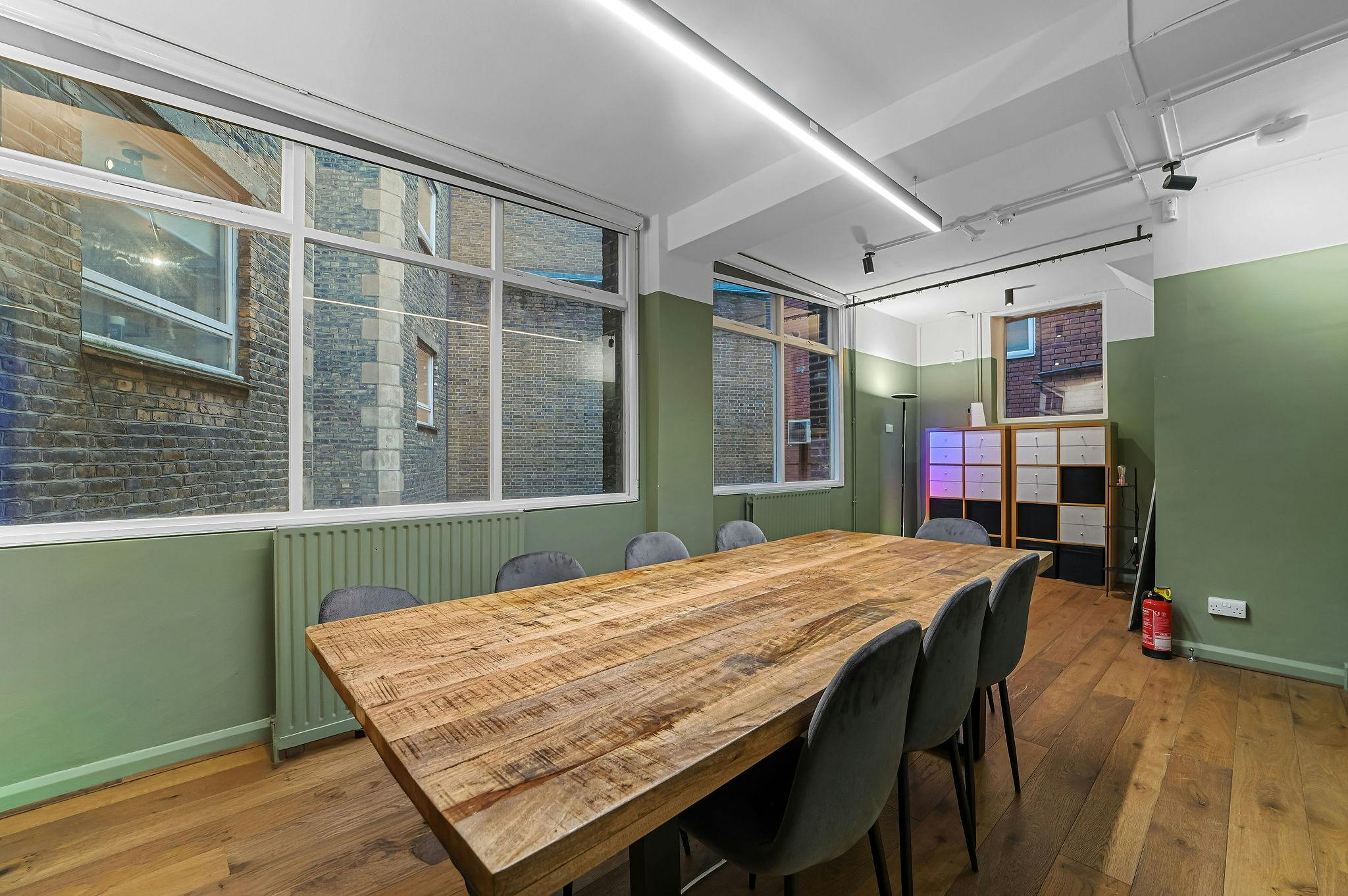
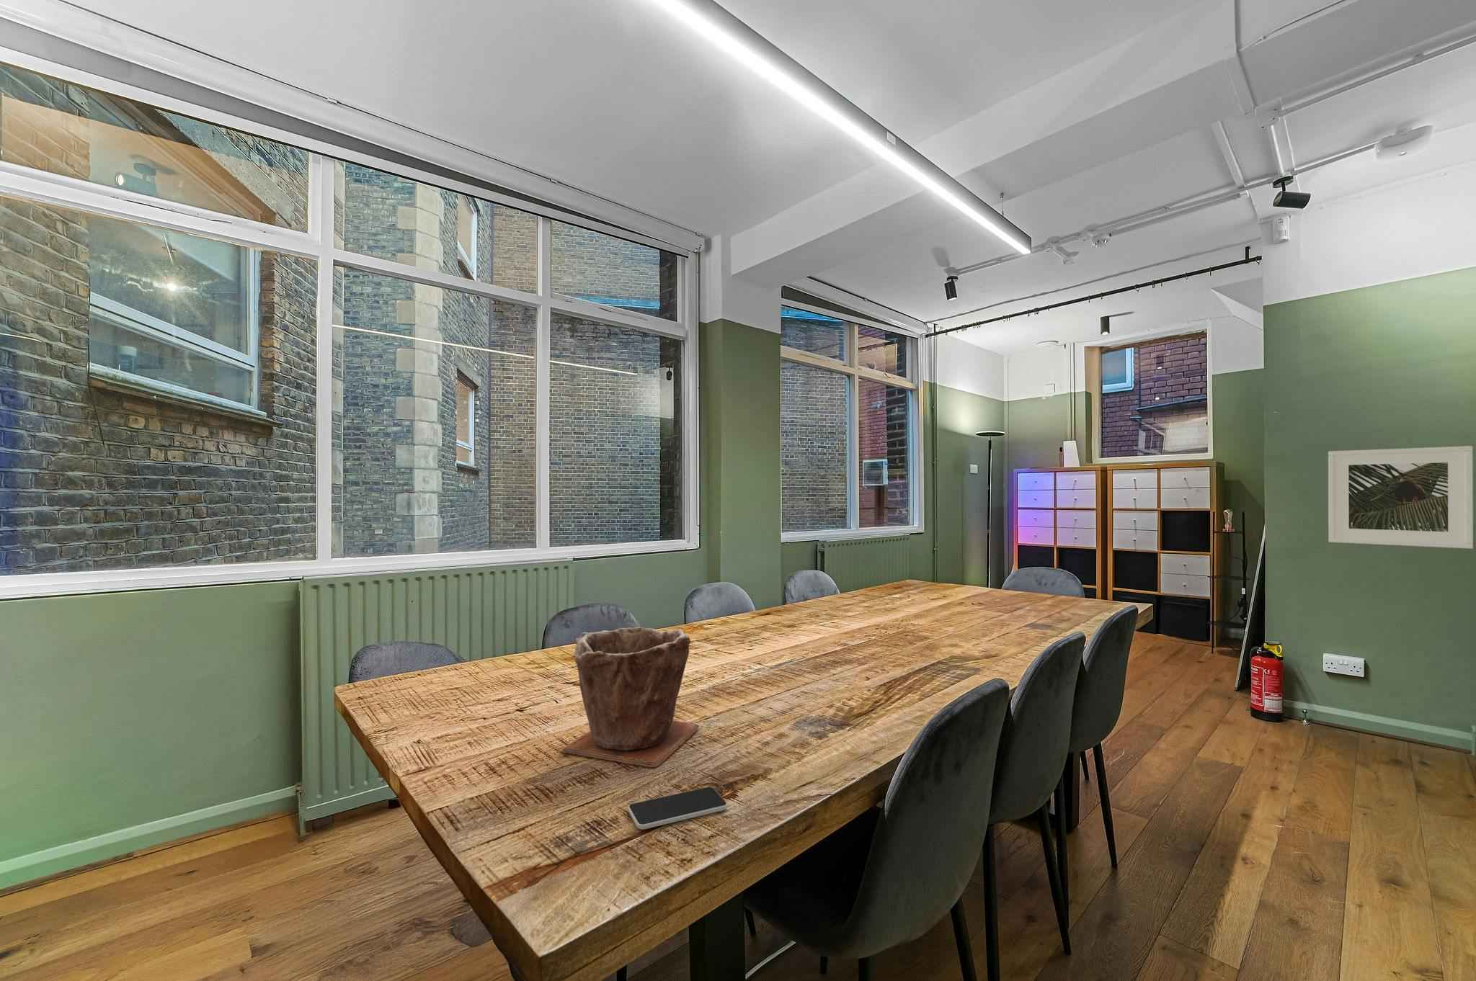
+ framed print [1327,446,1474,550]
+ plant pot [561,626,700,769]
+ smartphone [627,786,728,831]
